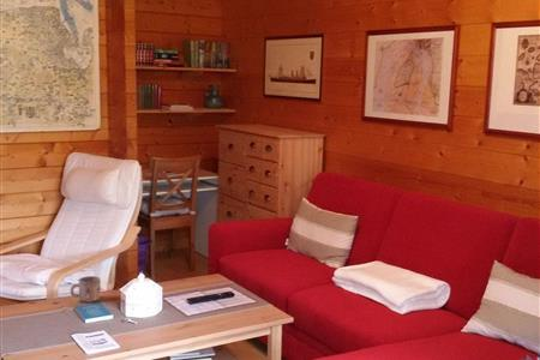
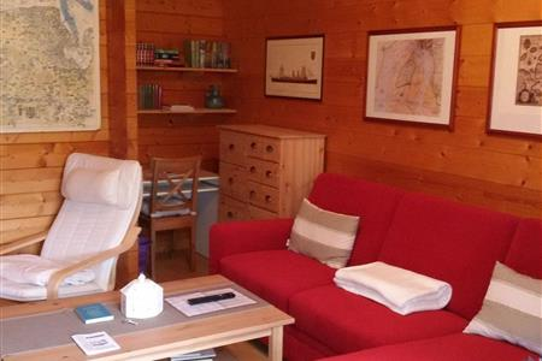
- mug [70,275,102,304]
